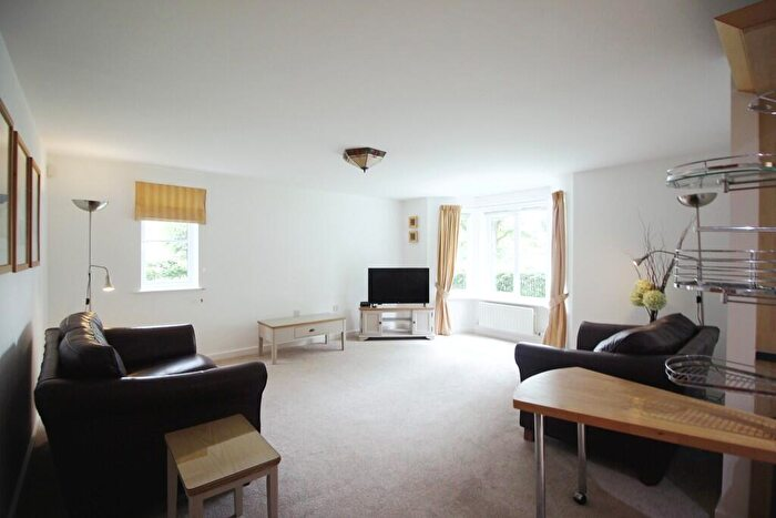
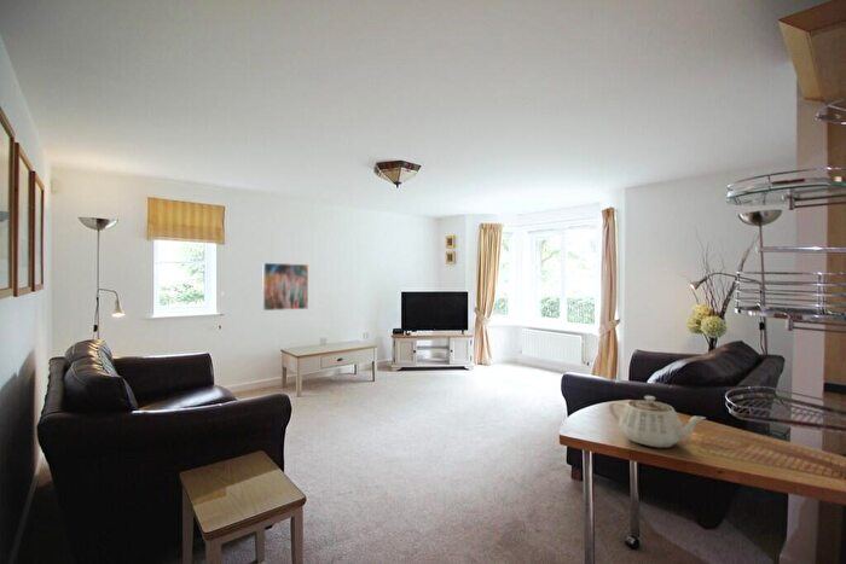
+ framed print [261,262,309,312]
+ teapot [607,395,707,448]
